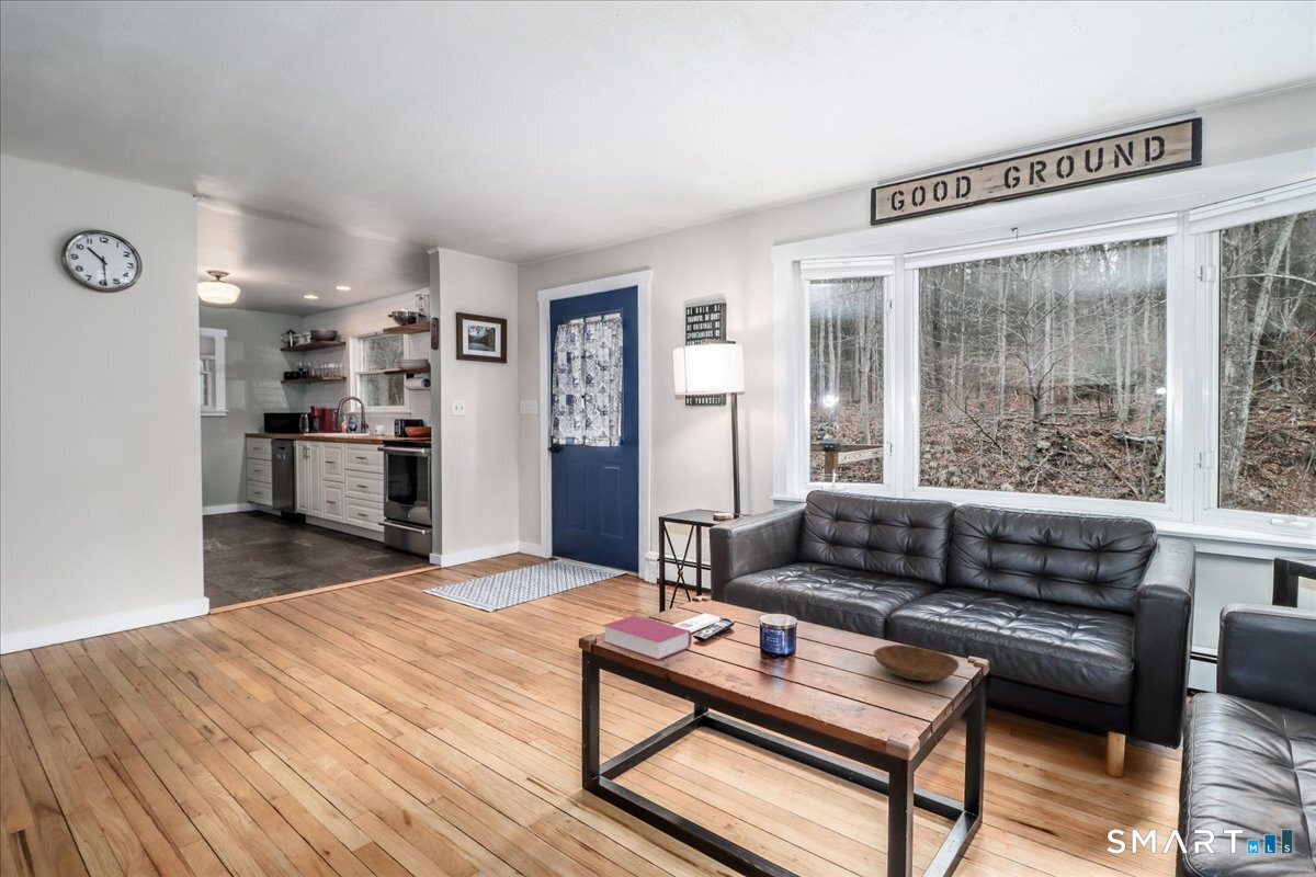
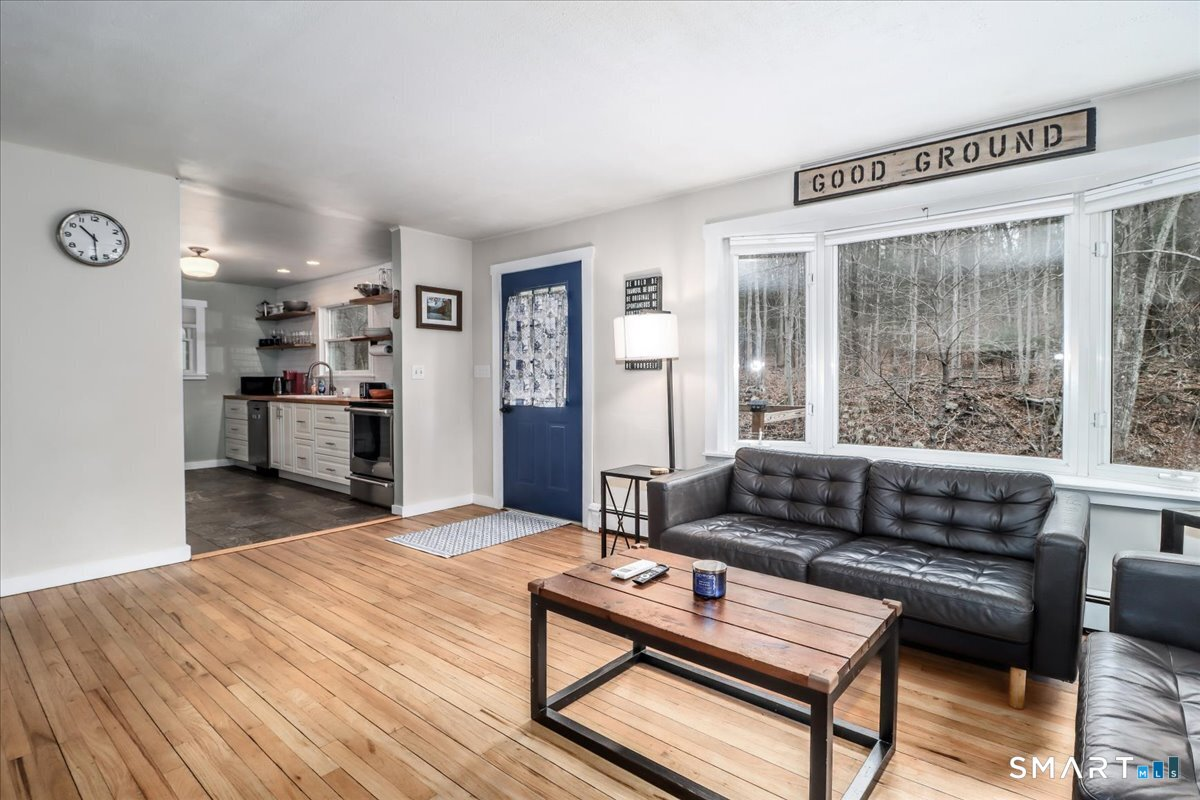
- bowl [873,643,961,683]
- book [602,615,693,661]
